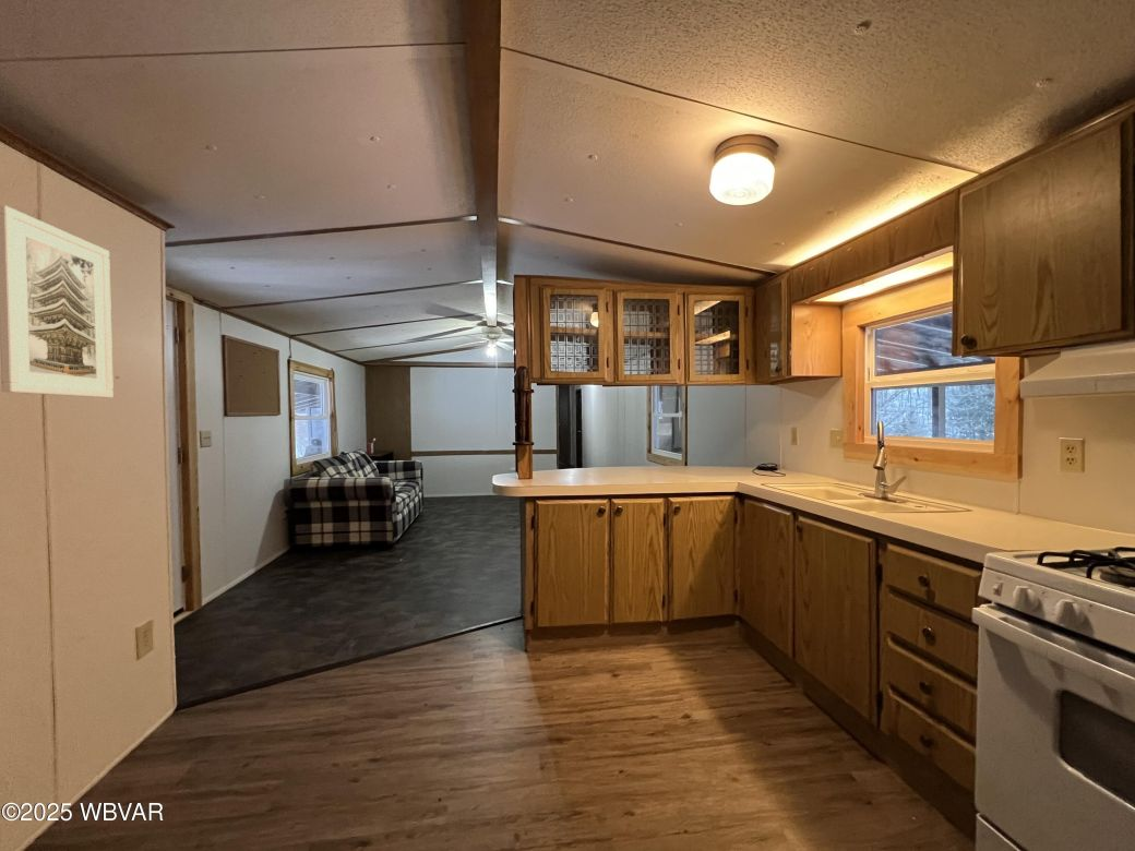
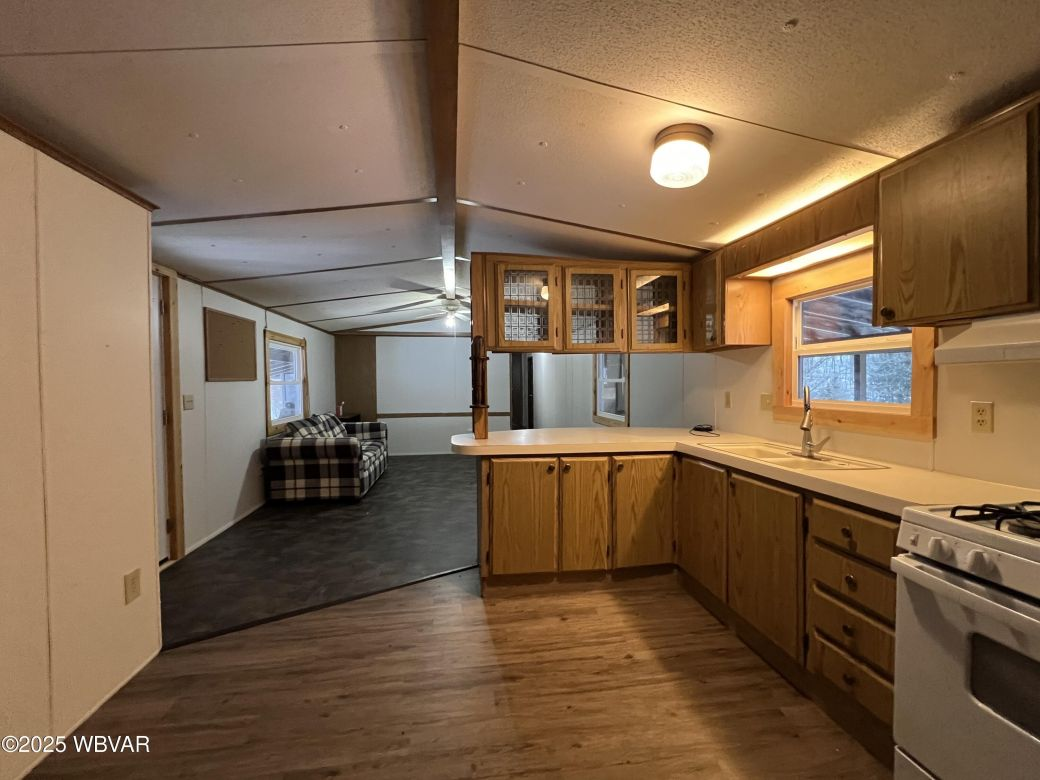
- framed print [0,204,115,398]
